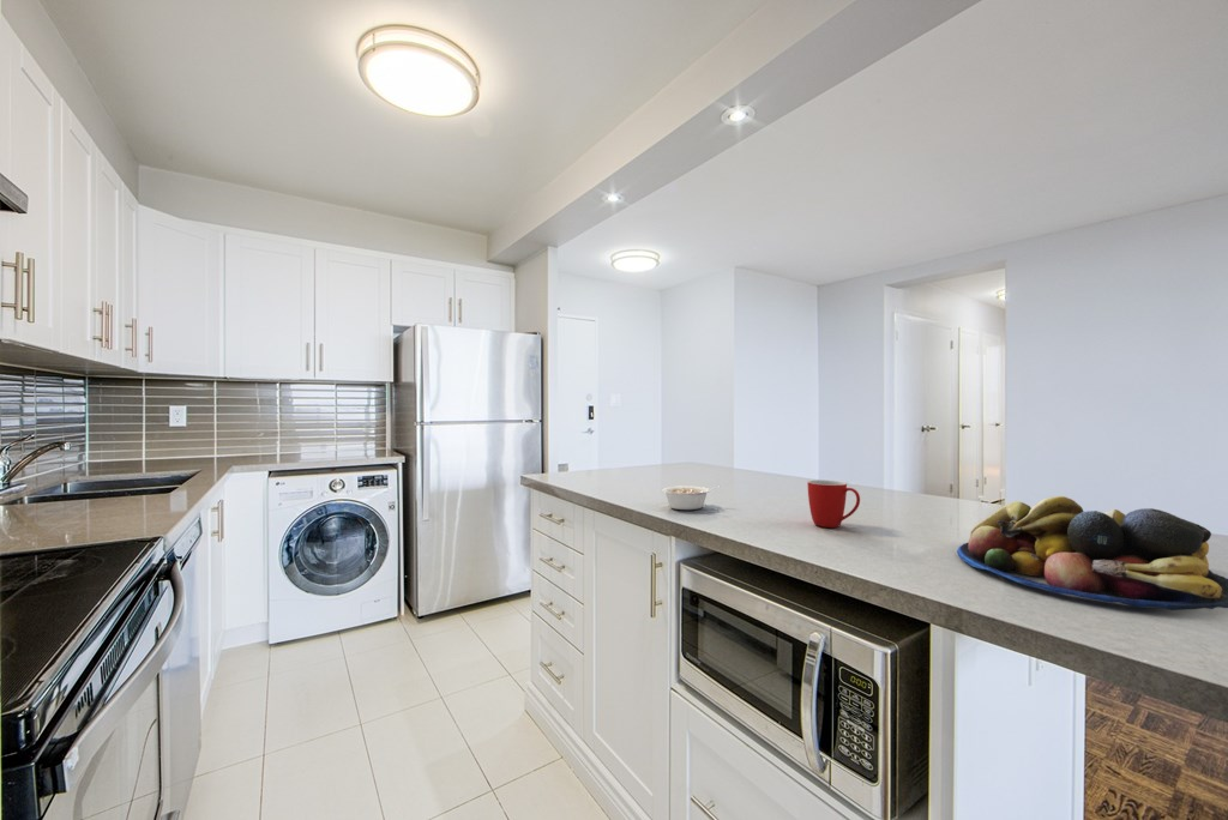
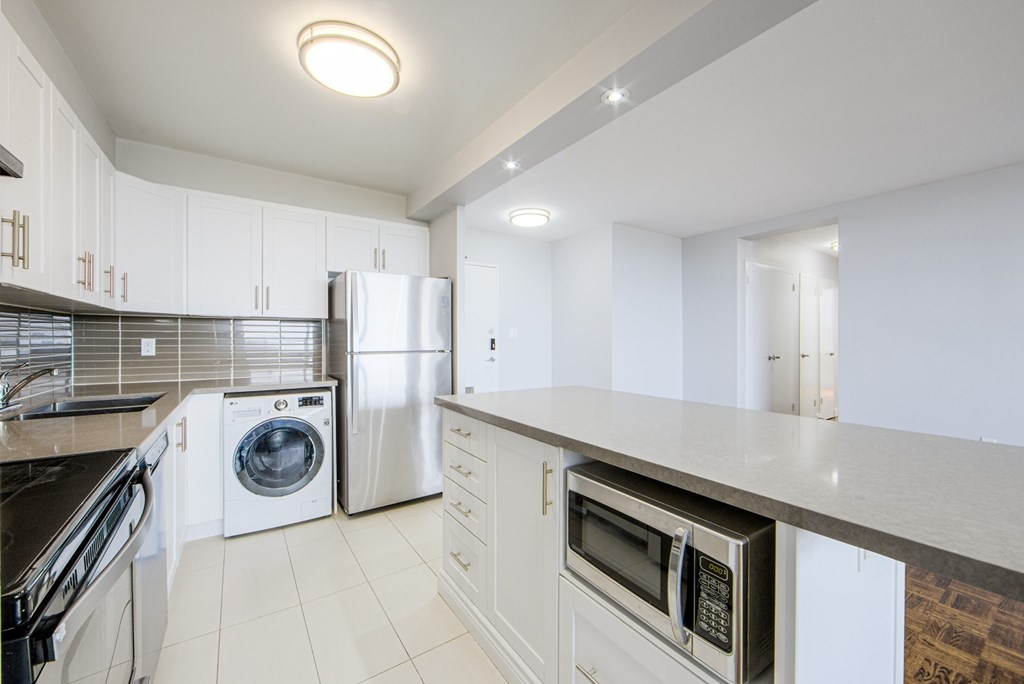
- legume [661,484,721,511]
- fruit bowl [956,495,1228,611]
- mug [806,478,861,529]
